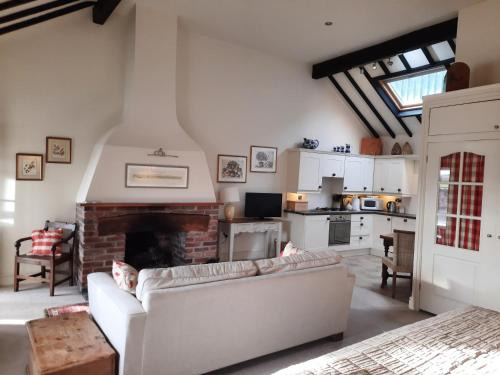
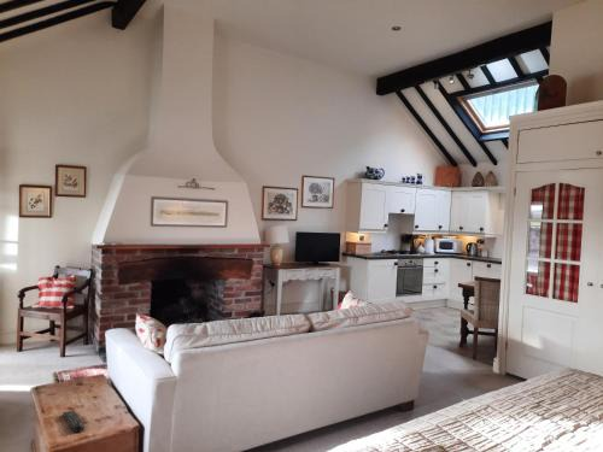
+ remote control [62,409,86,433]
